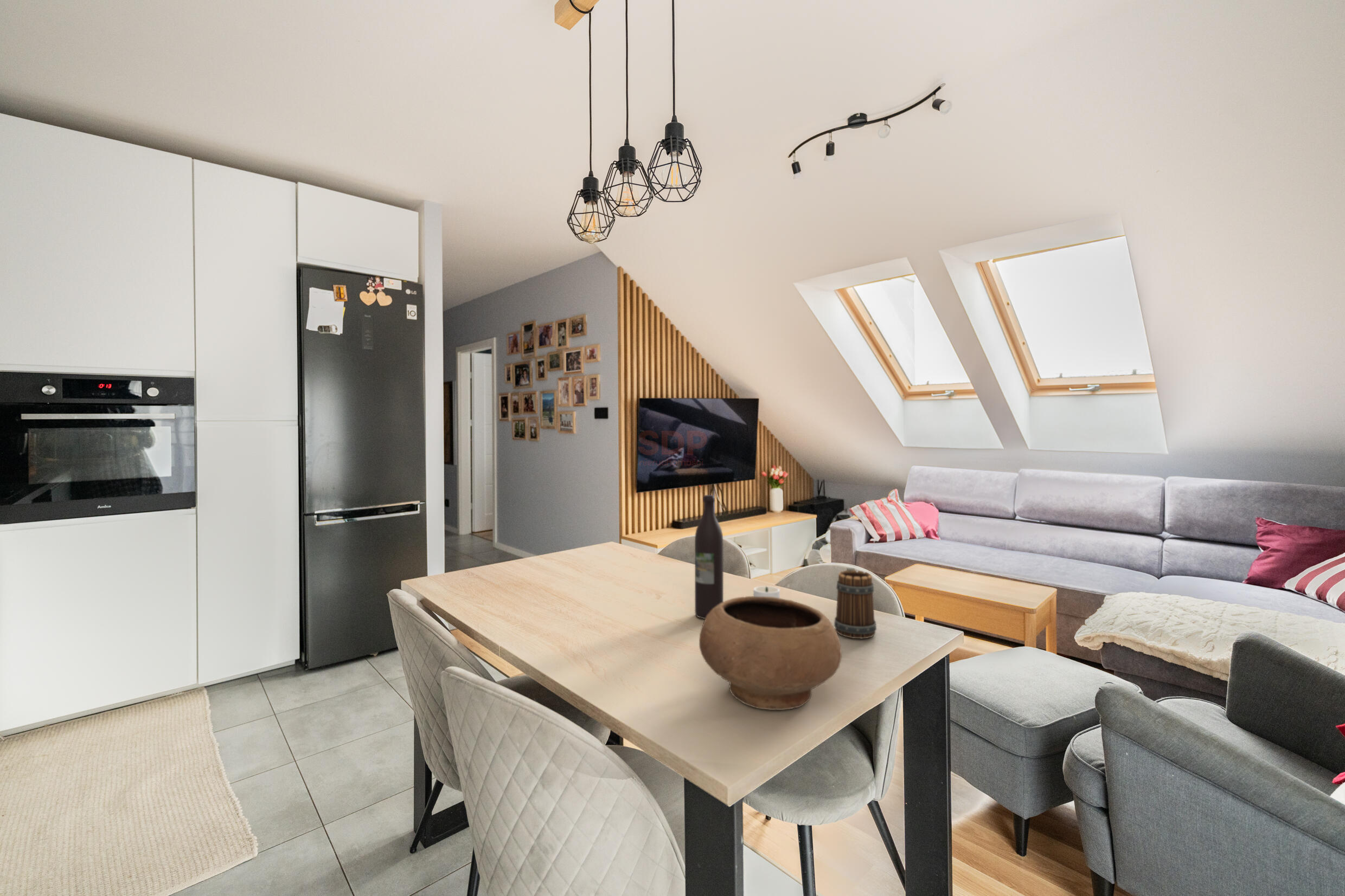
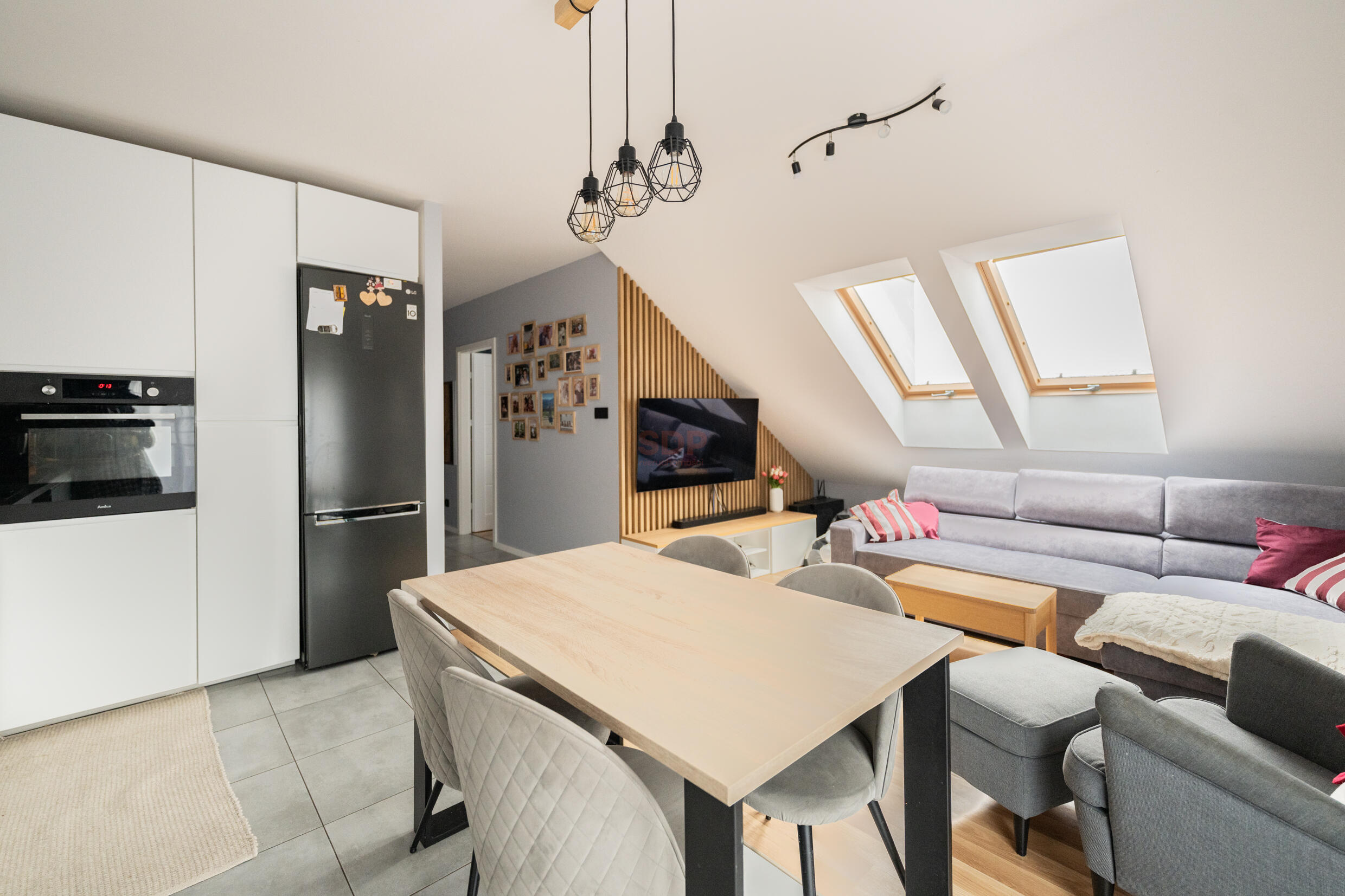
- wine bottle [694,494,724,620]
- bowl [699,596,842,711]
- mug [834,568,877,639]
- candle [753,585,780,598]
